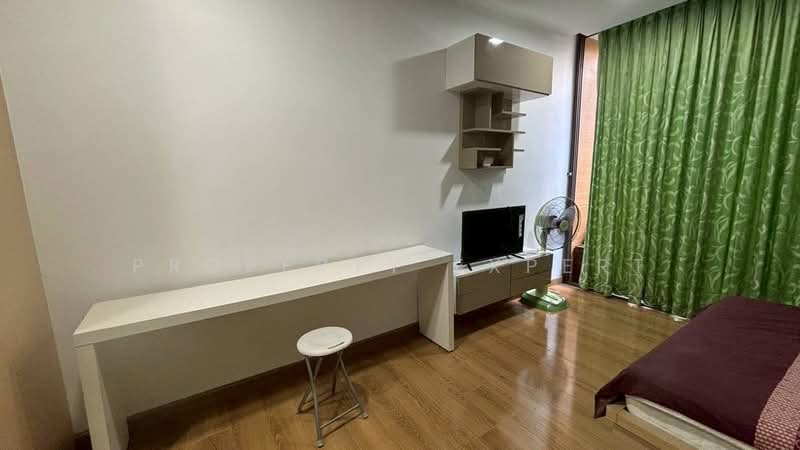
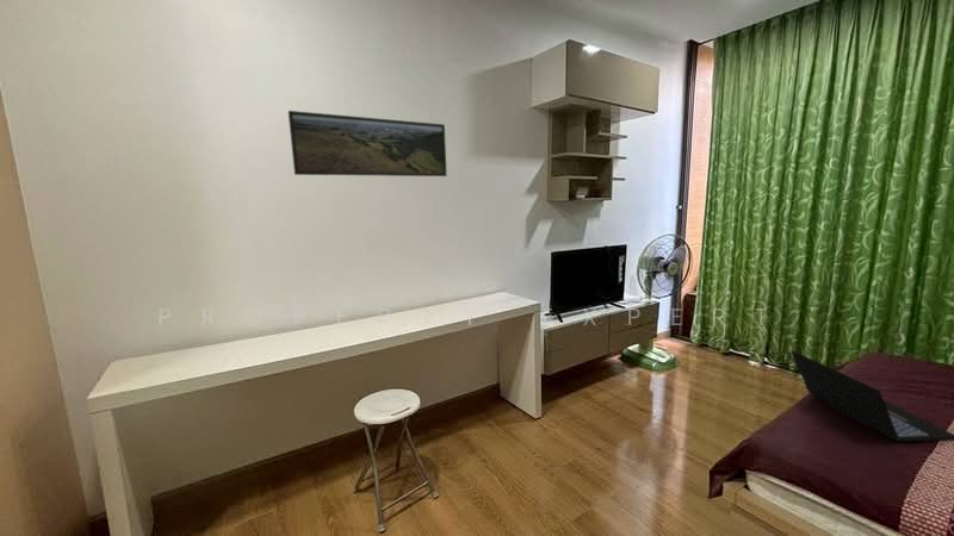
+ laptop [789,350,954,443]
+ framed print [287,110,448,177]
